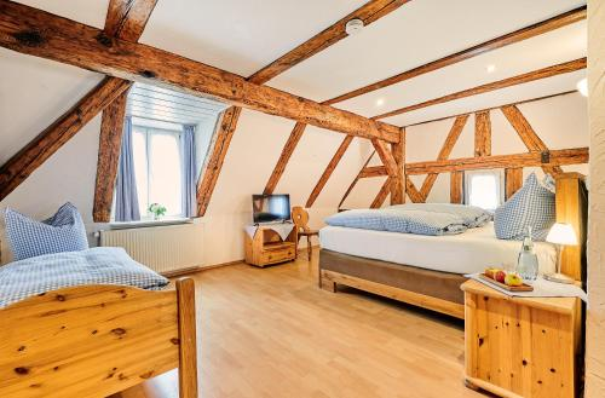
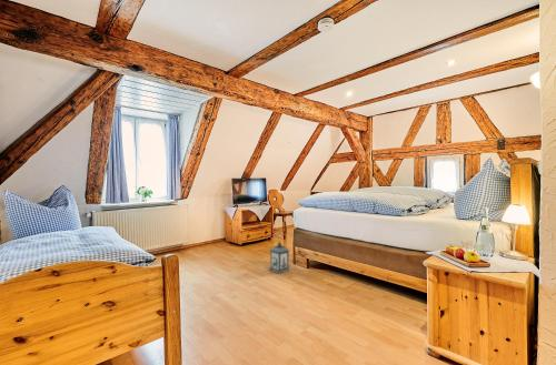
+ lantern [268,240,291,275]
